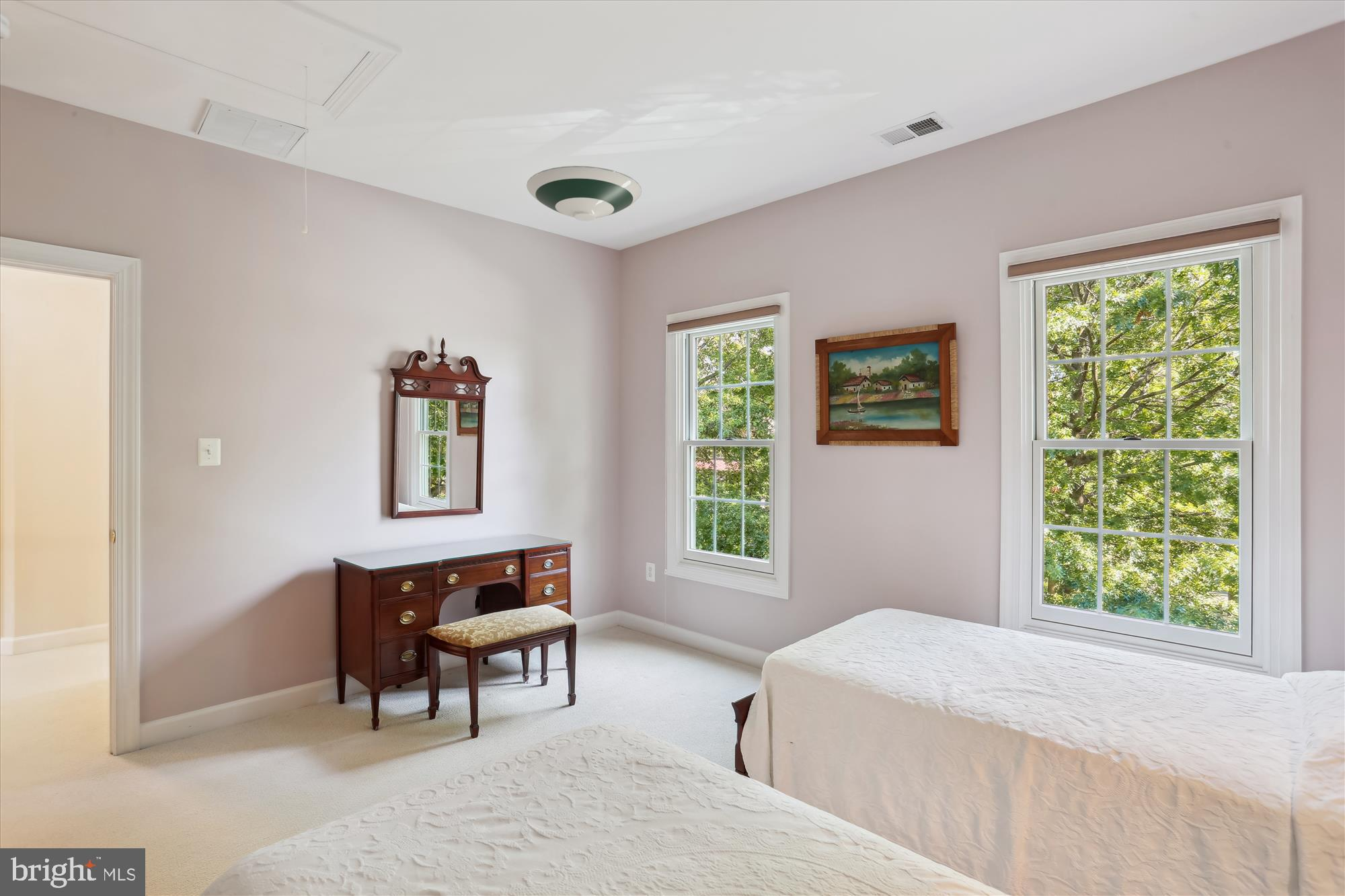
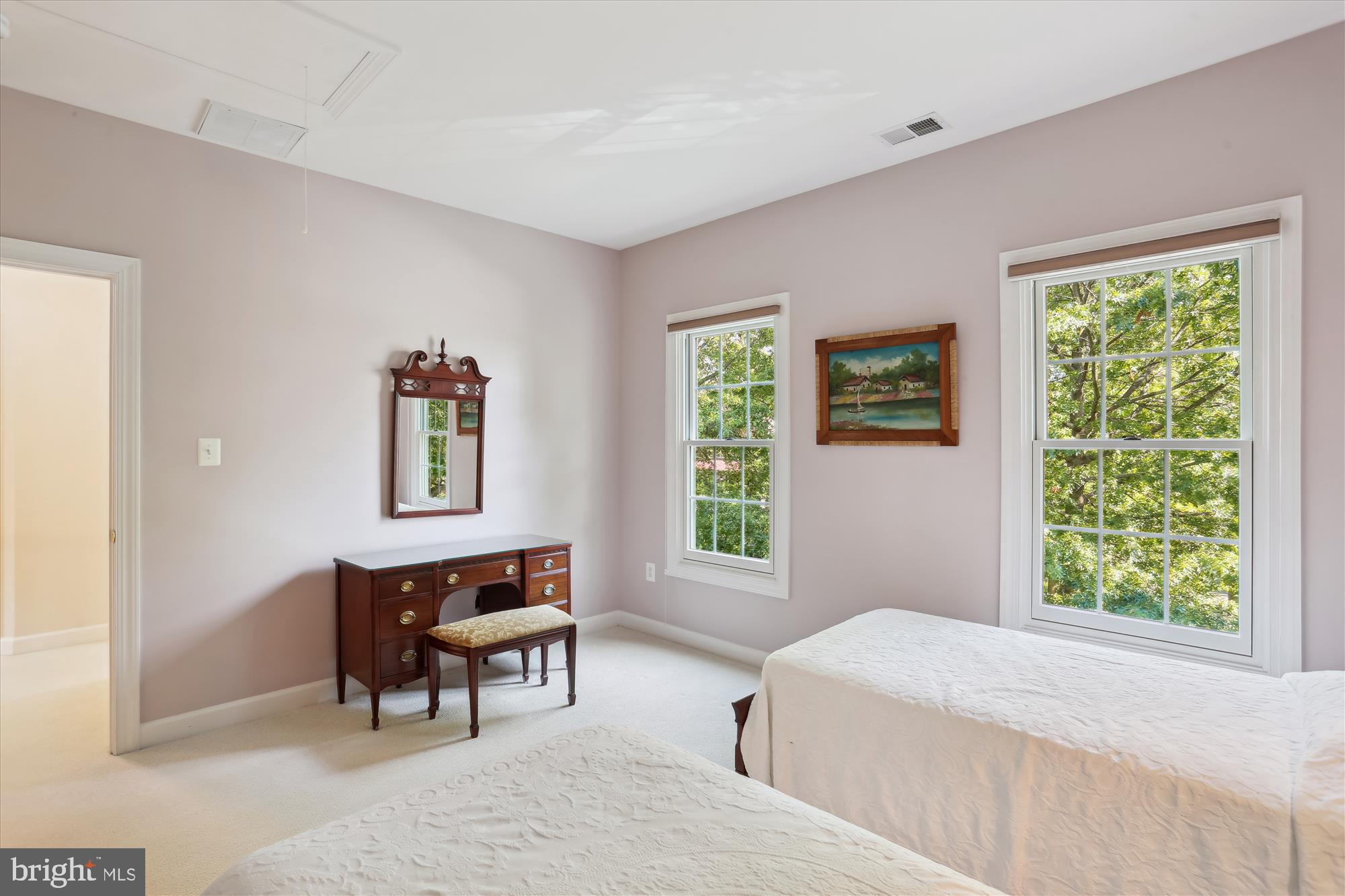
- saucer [526,165,642,221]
